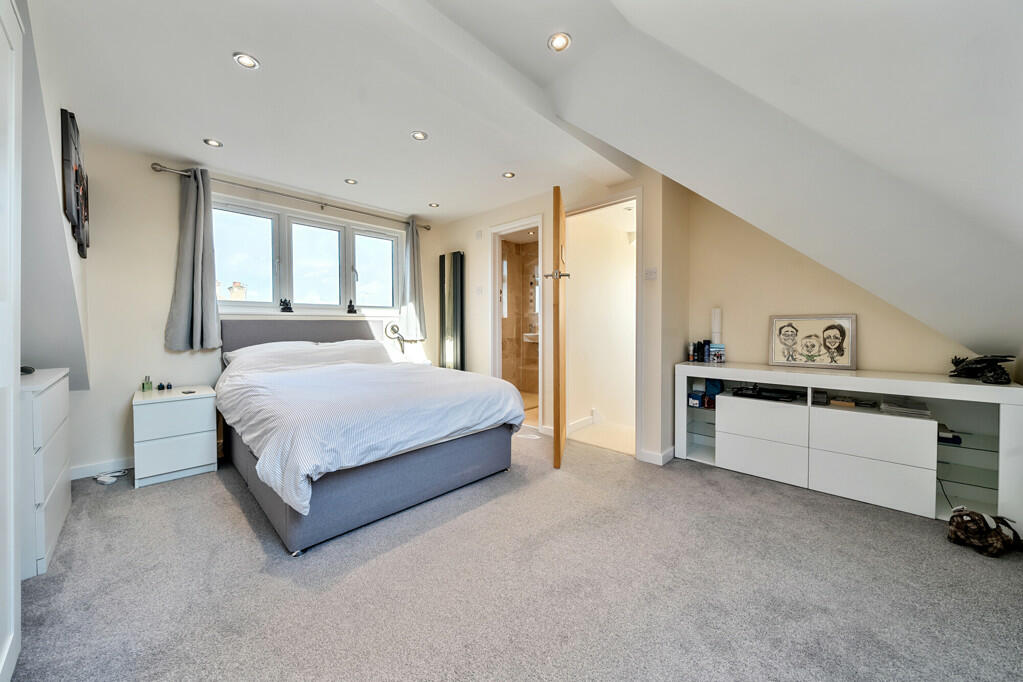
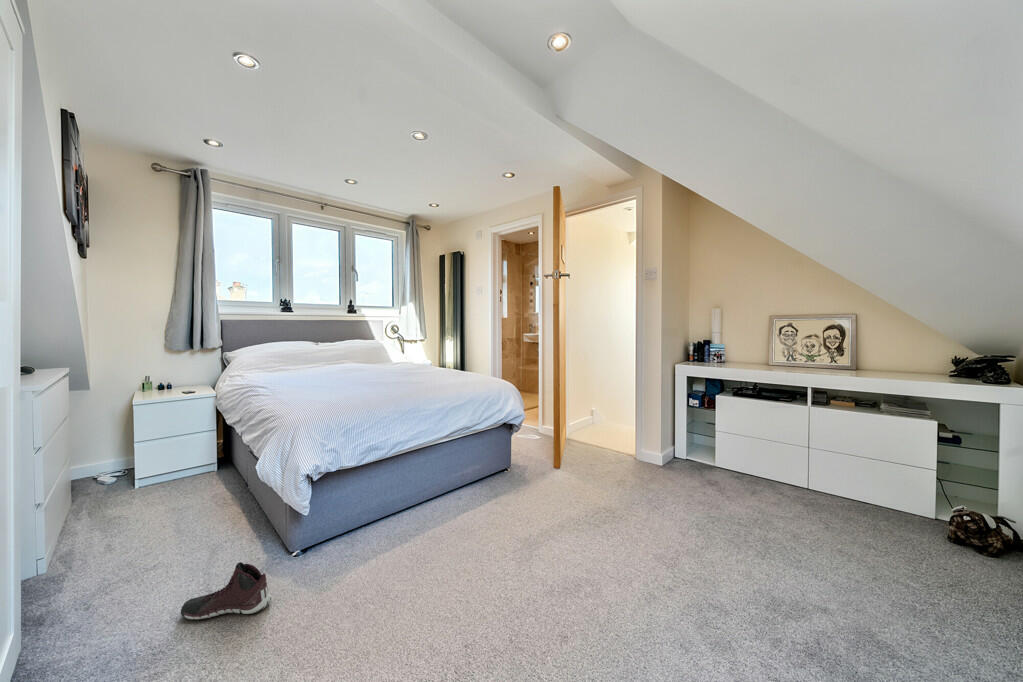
+ sneaker [180,561,272,621]
